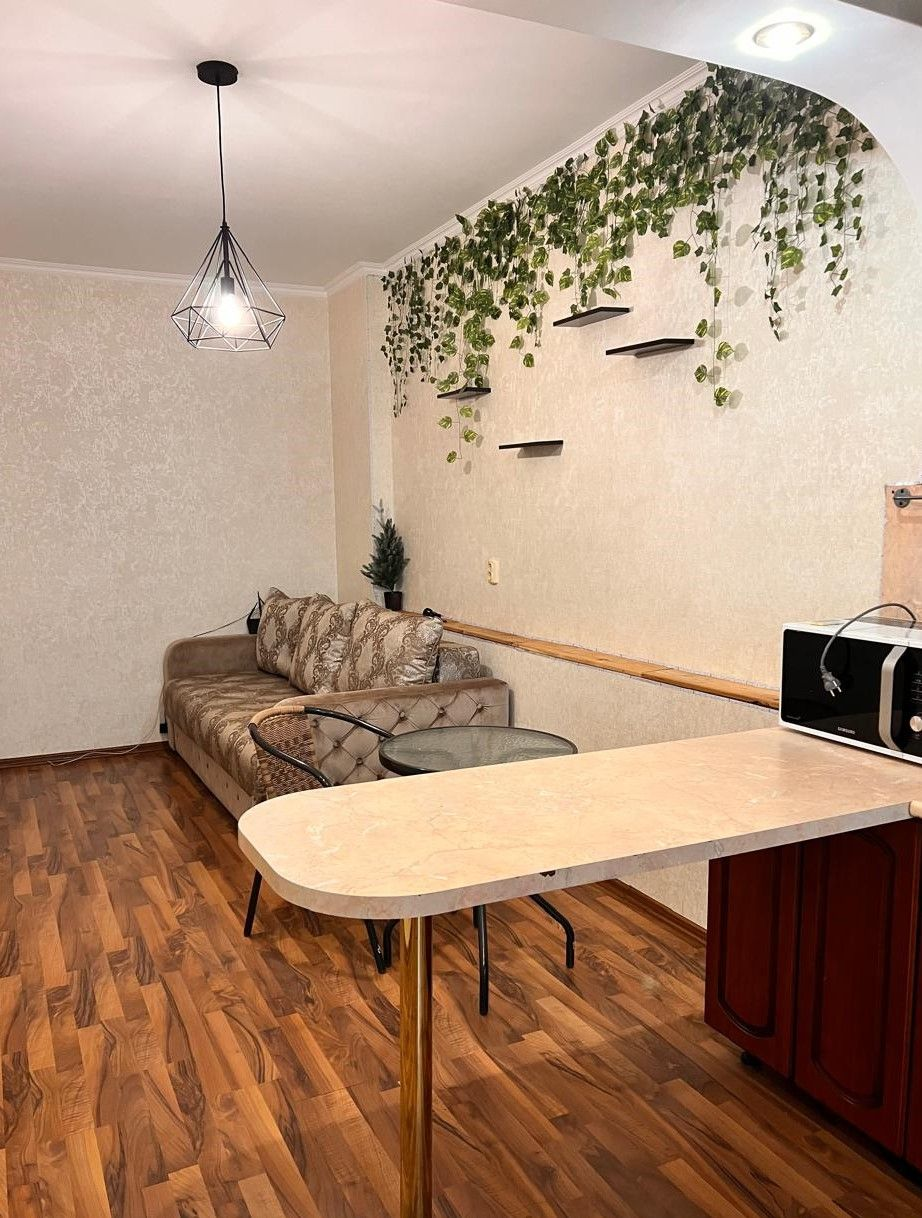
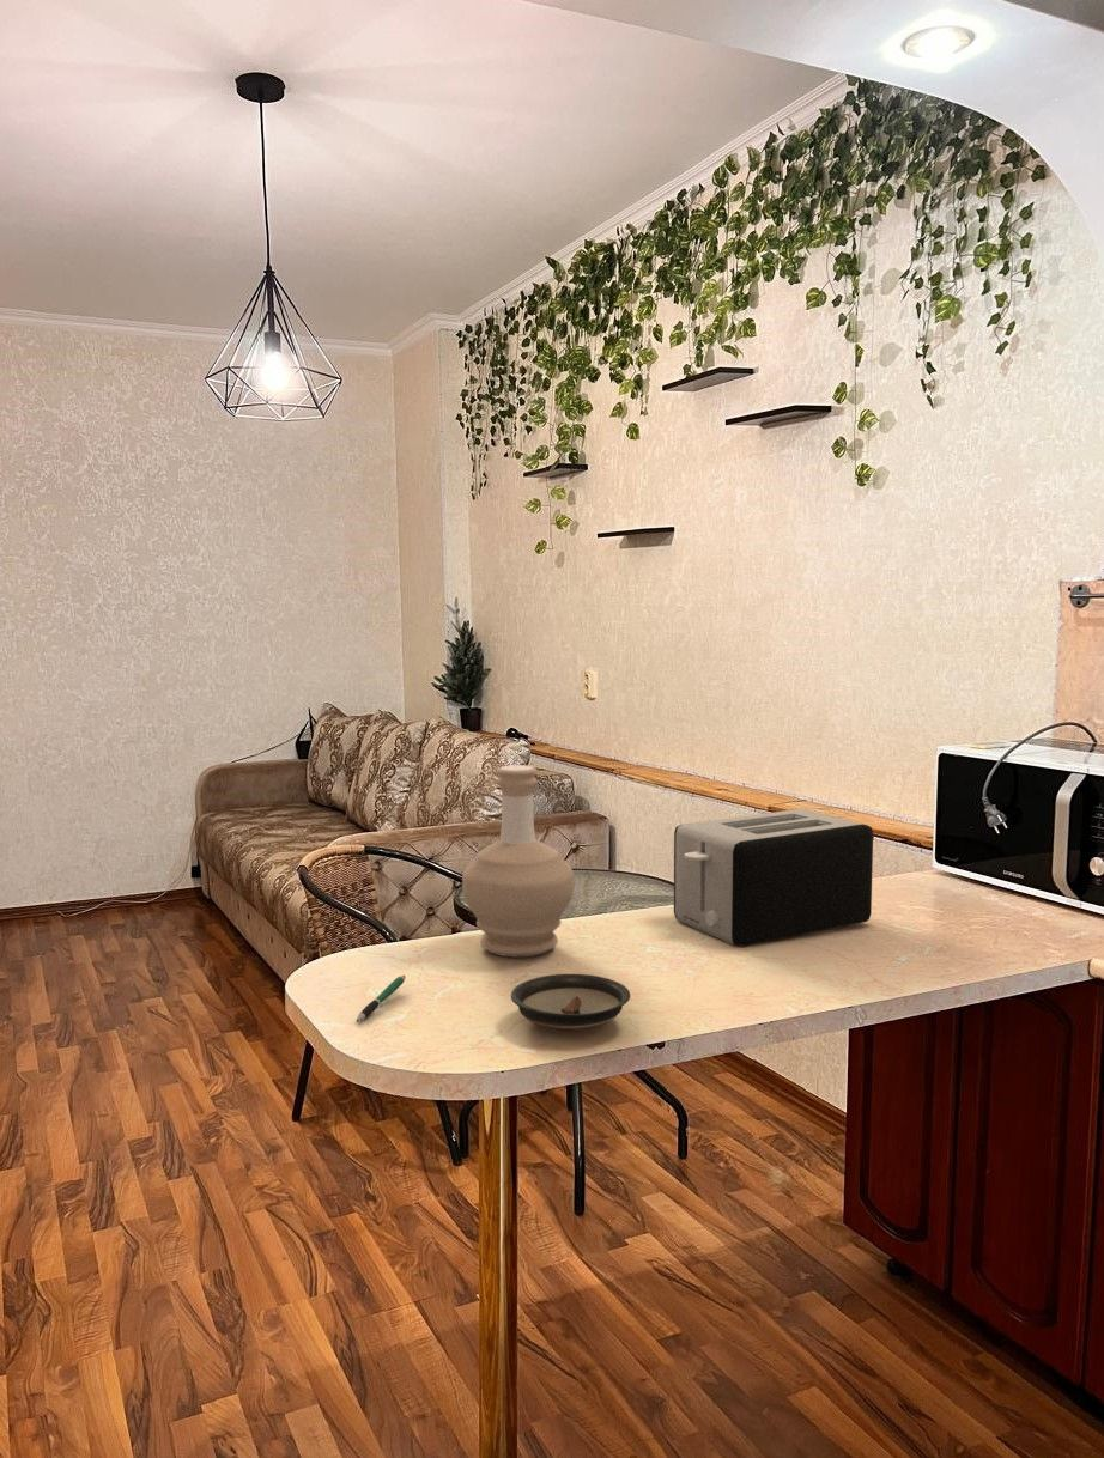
+ saucer [510,973,631,1032]
+ pen [356,974,407,1023]
+ bottle [461,764,575,958]
+ toaster [673,808,874,947]
